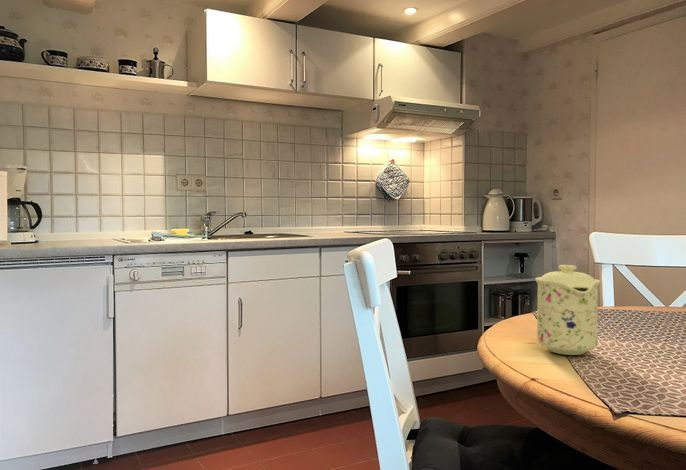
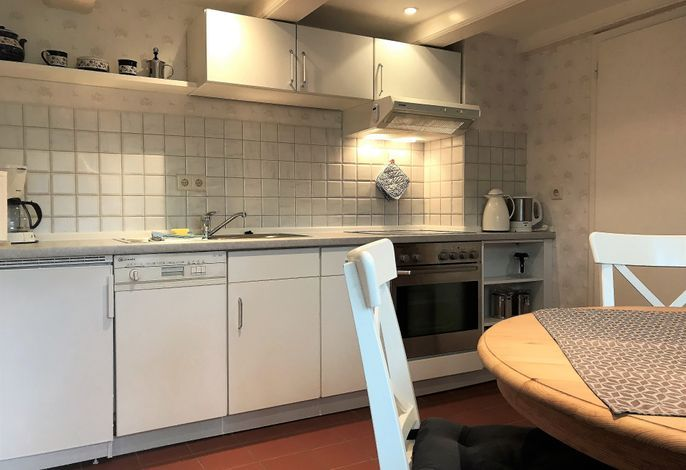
- mug [534,264,601,356]
